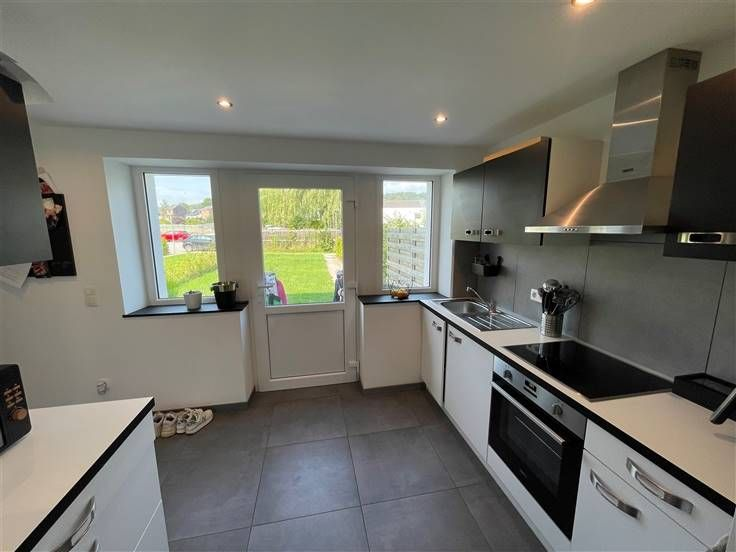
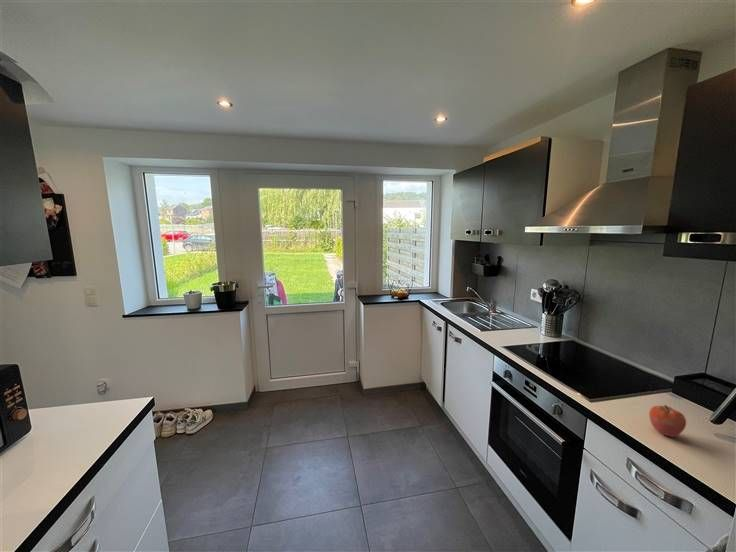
+ apple [648,404,687,438]
